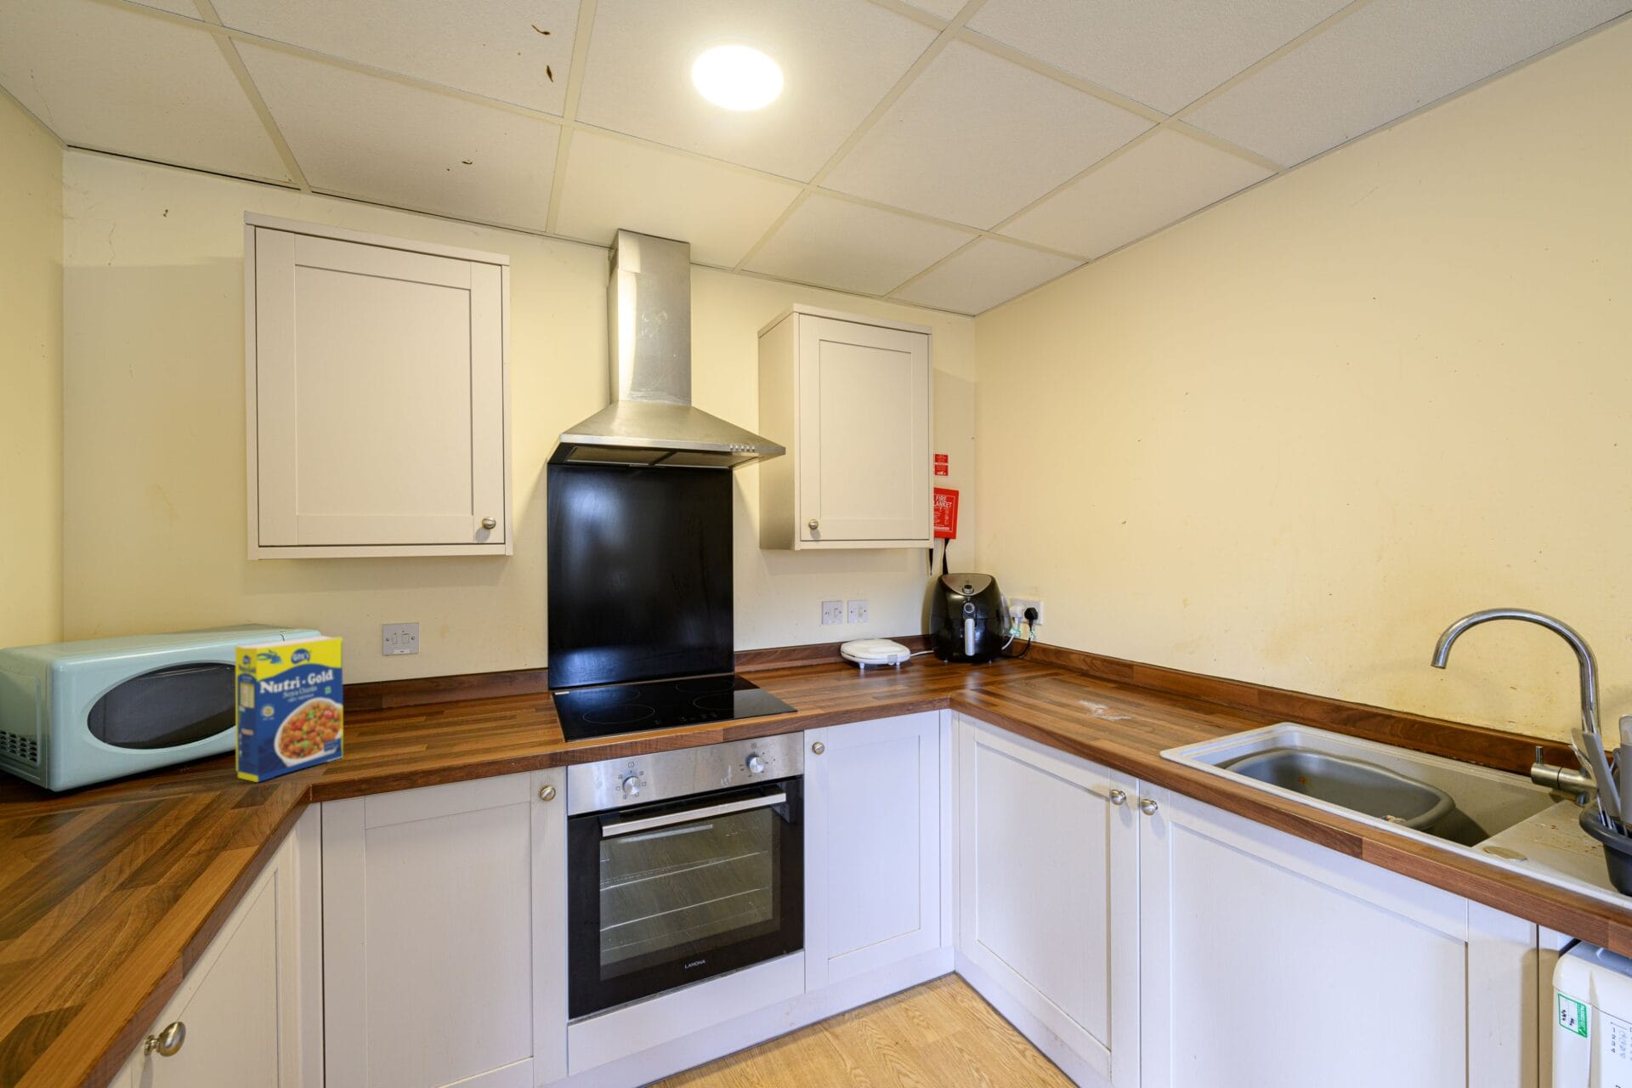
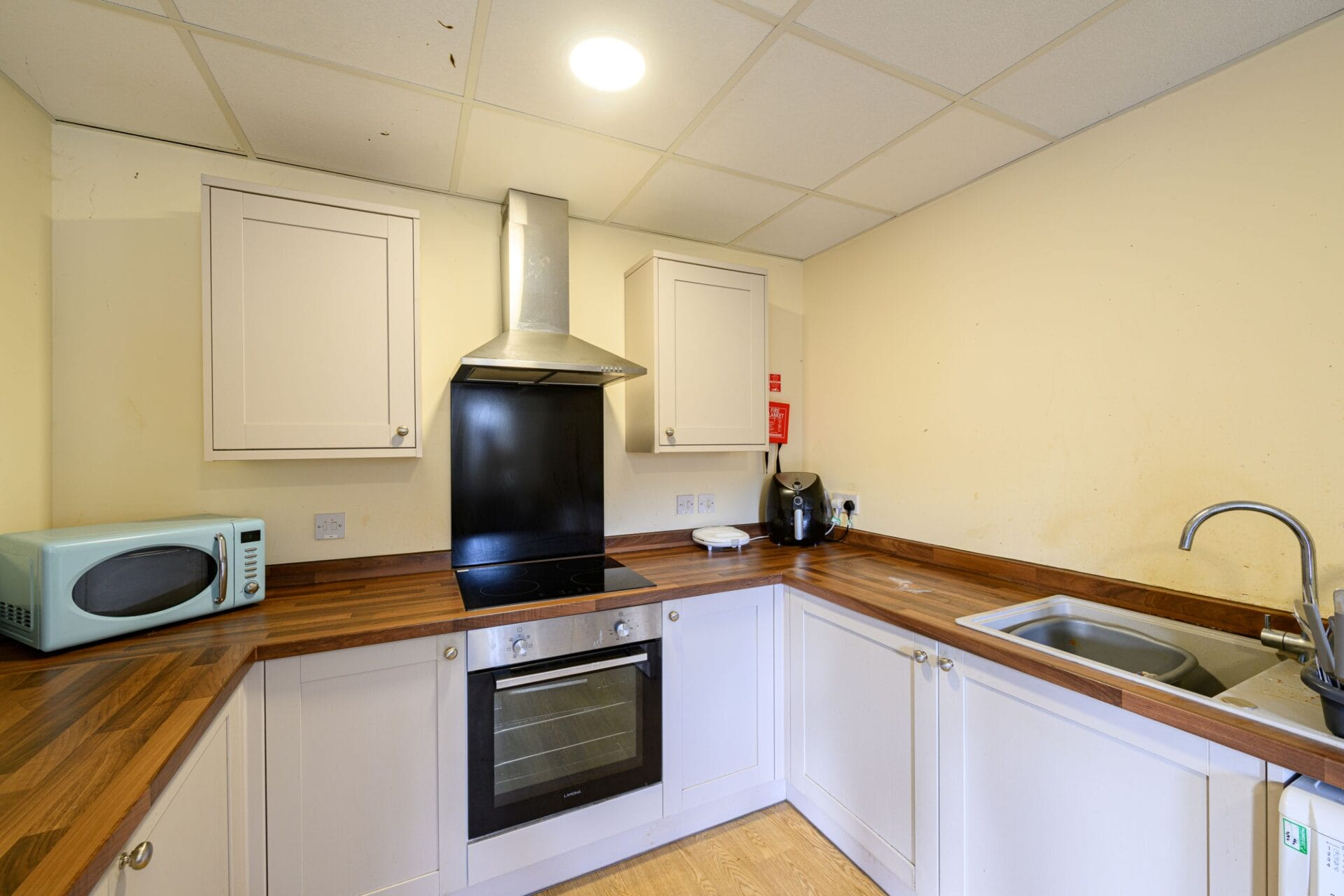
- legume [234,635,344,783]
